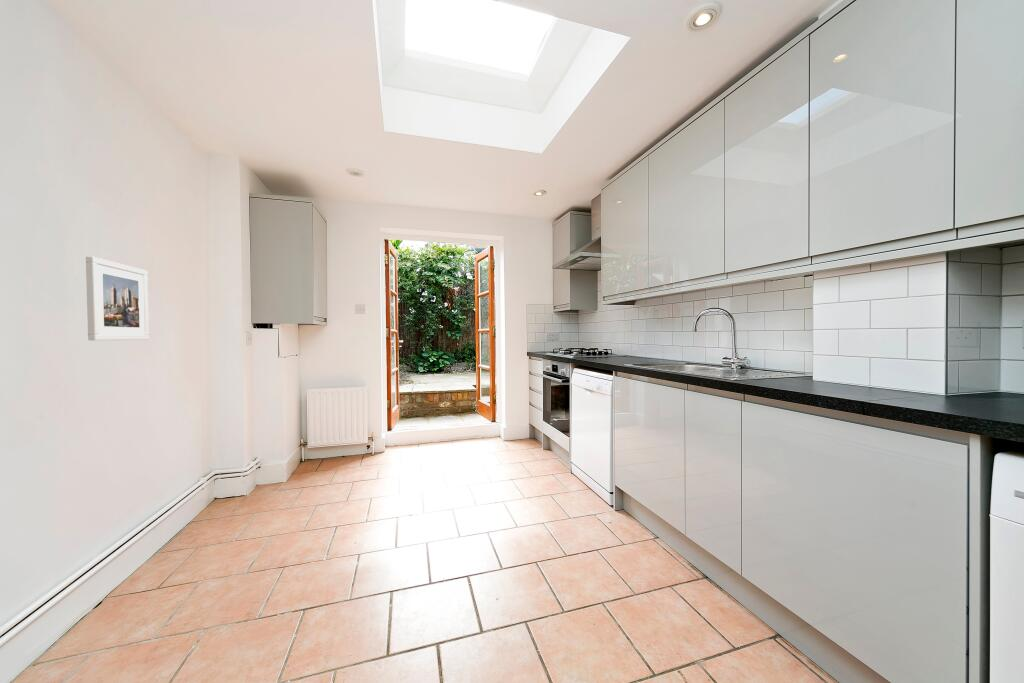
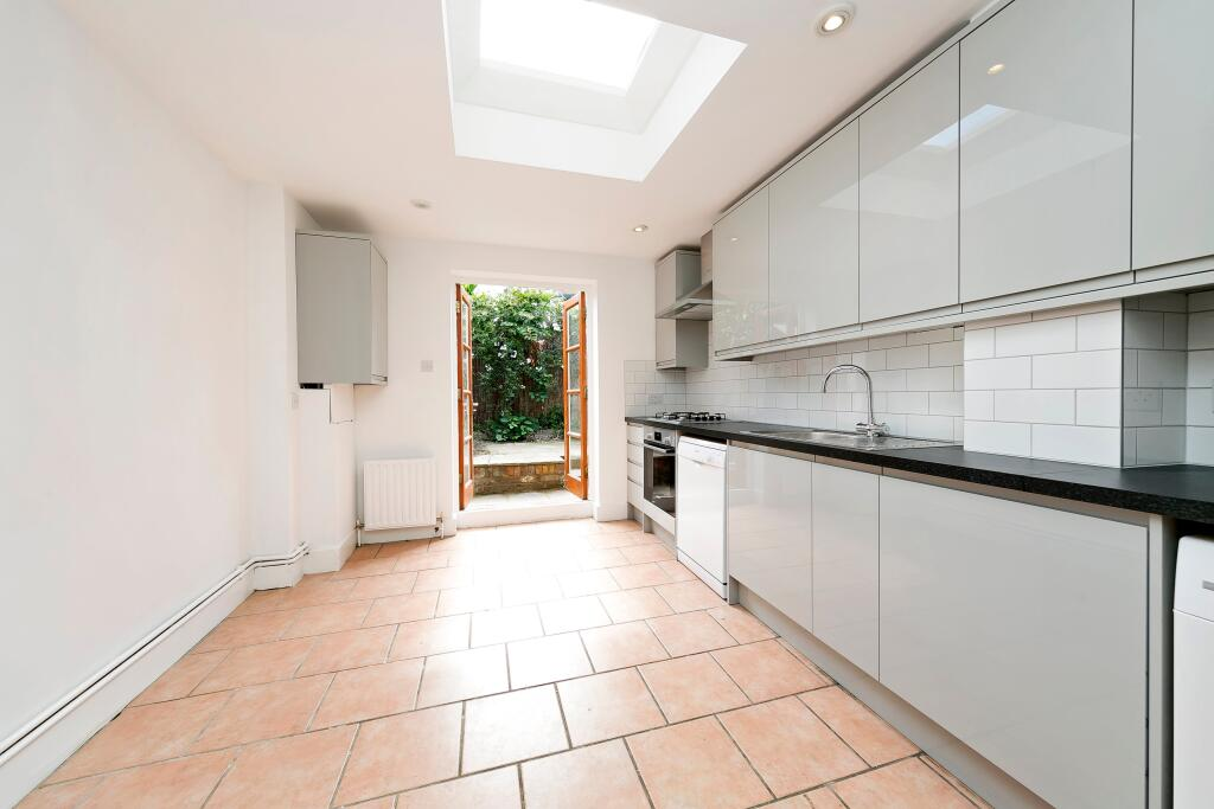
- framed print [85,255,150,342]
